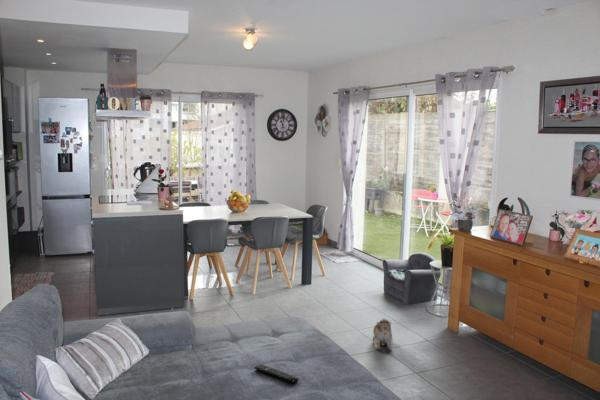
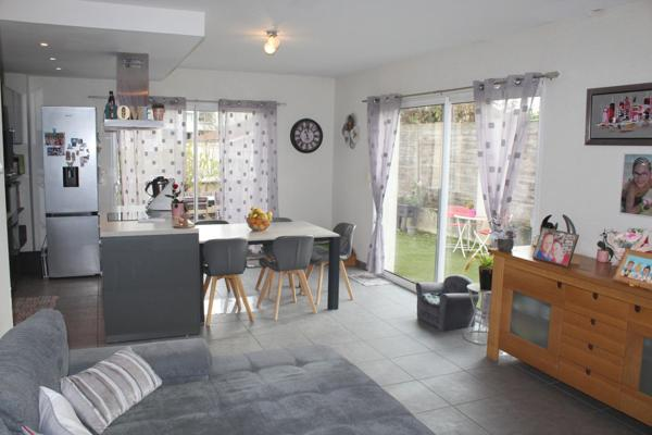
- plush toy [372,317,393,350]
- remote control [253,363,300,384]
